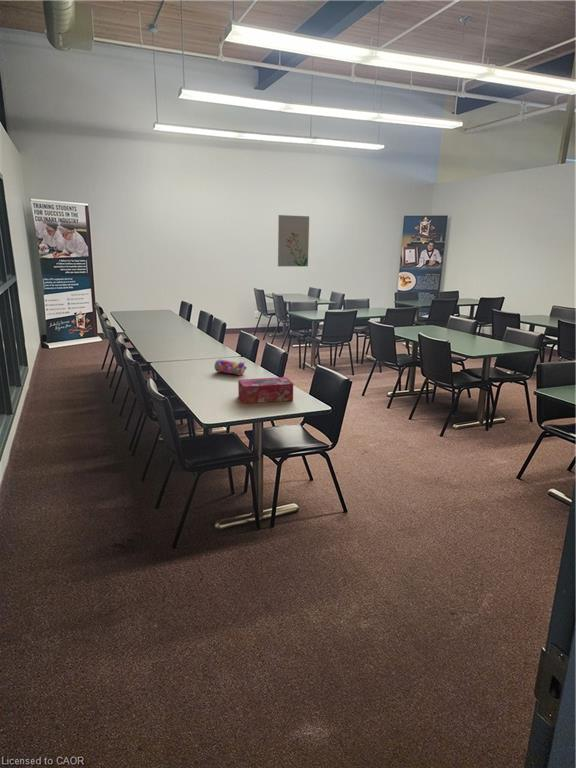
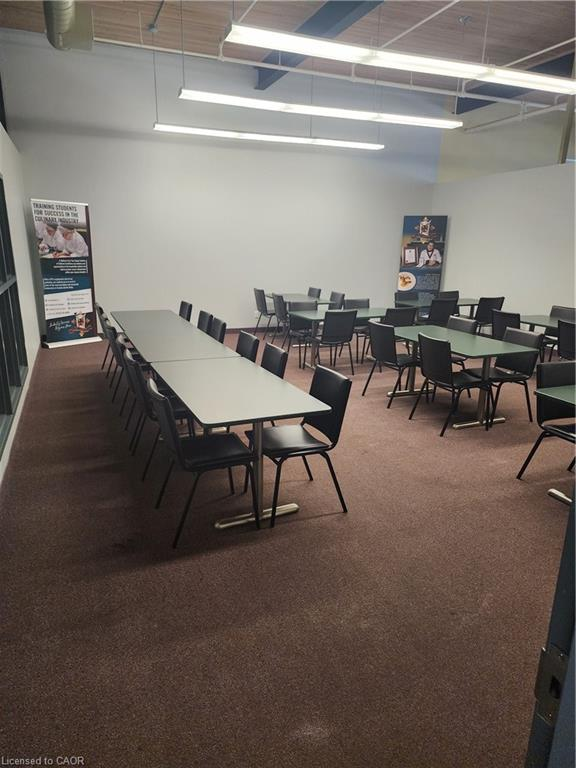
- wall art [277,214,310,267]
- tissue box [237,376,294,405]
- pencil case [214,358,248,376]
